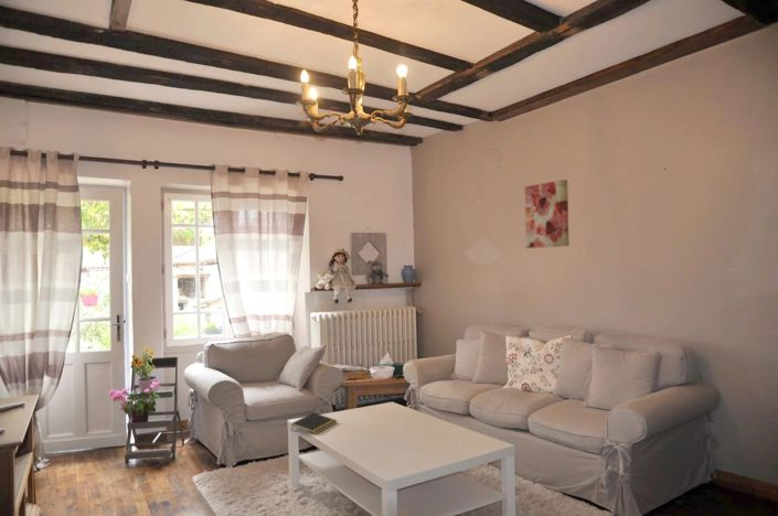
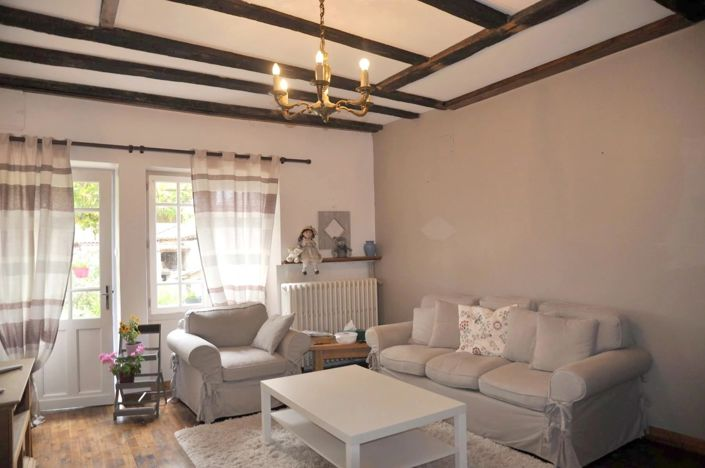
- notepad [290,411,339,436]
- wall art [524,179,571,249]
